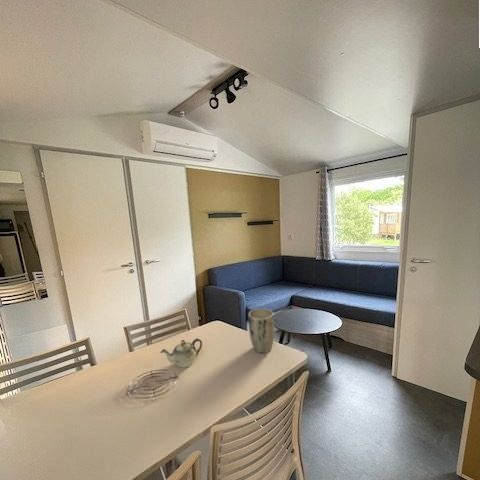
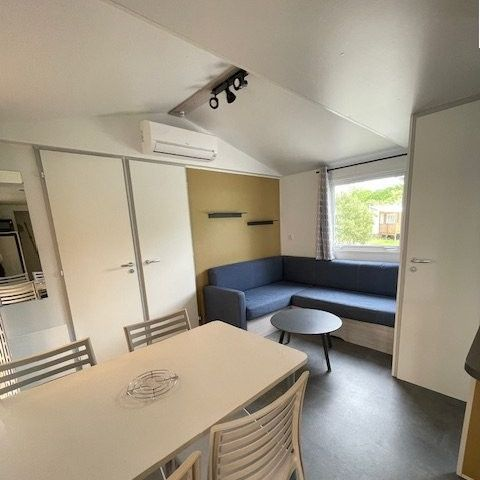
- plant pot [248,308,275,354]
- teapot [160,337,203,369]
